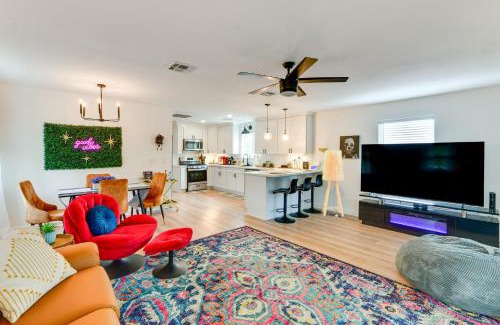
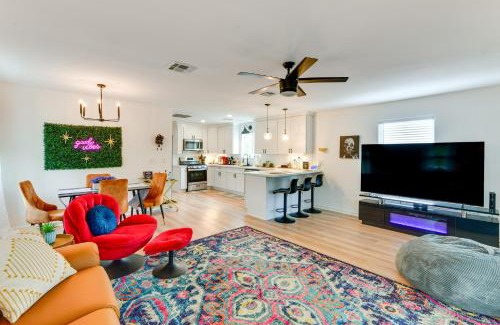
- floor lamp [321,149,345,218]
